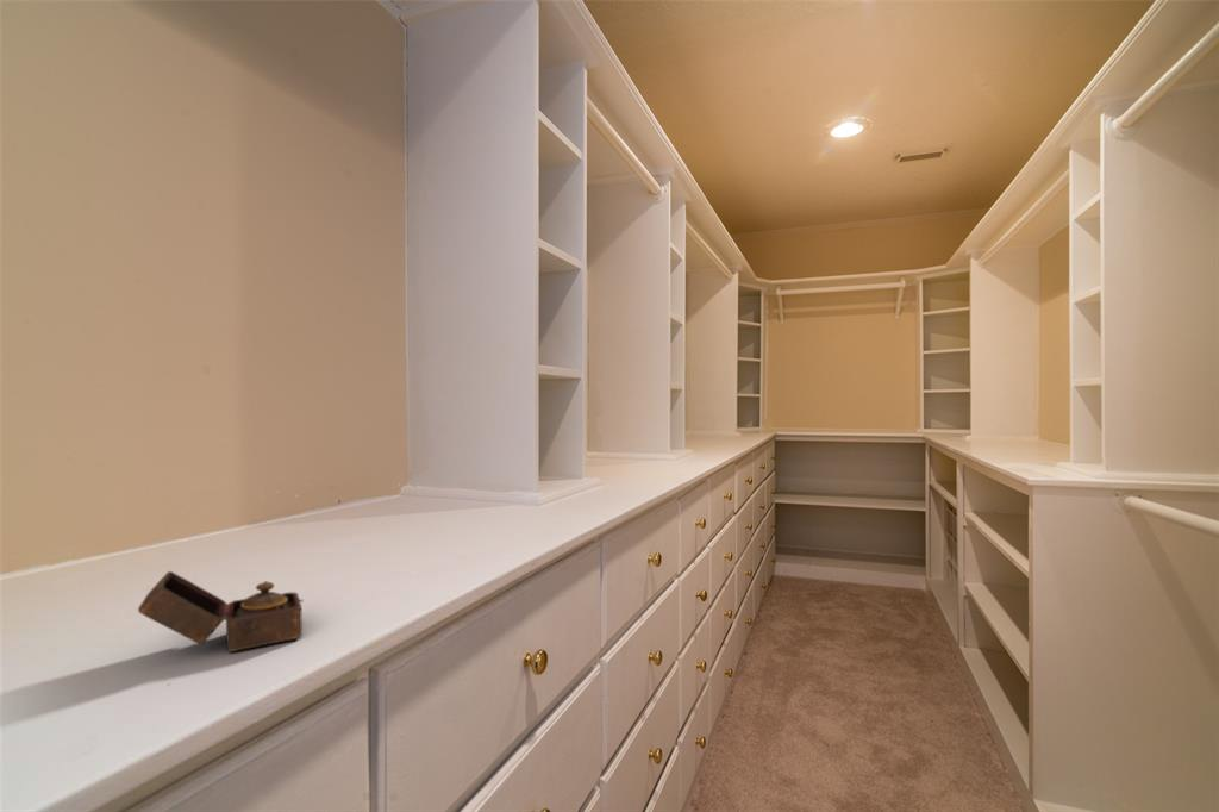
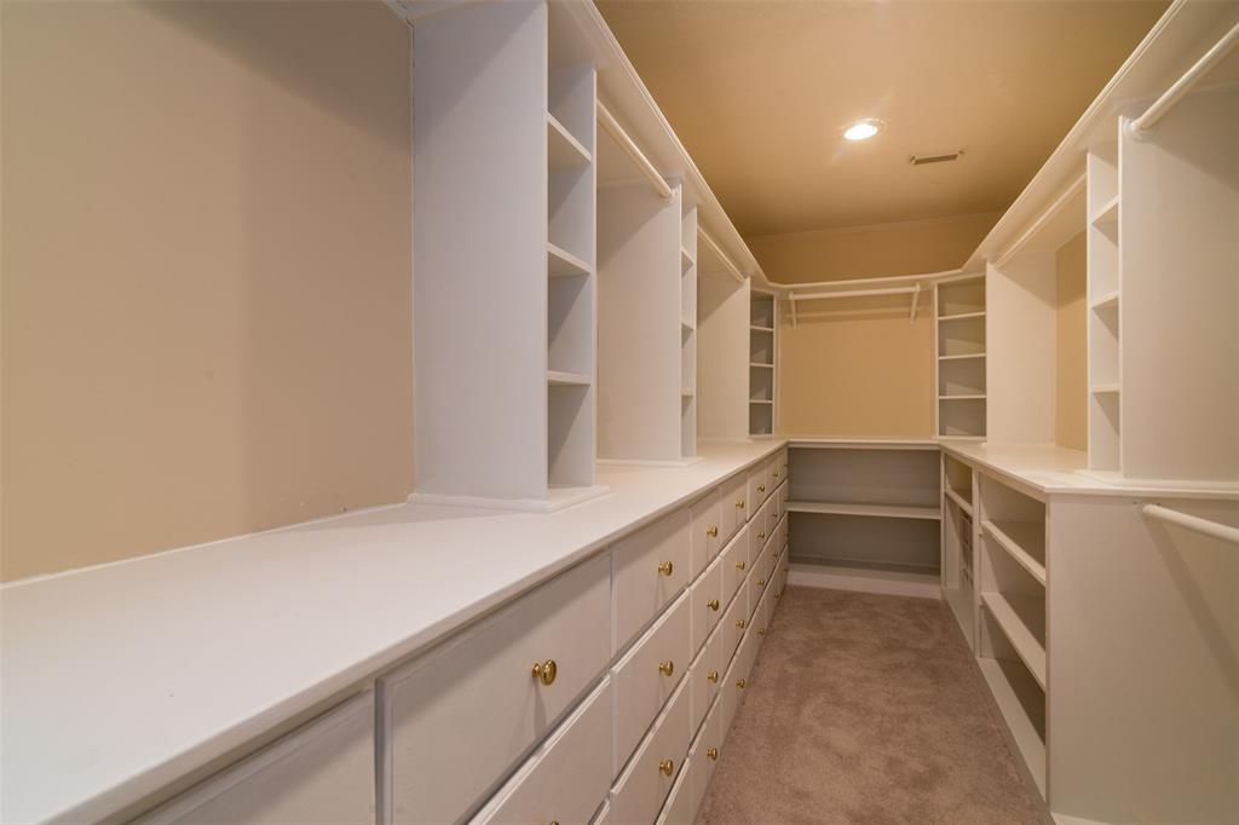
- compass [137,570,305,652]
